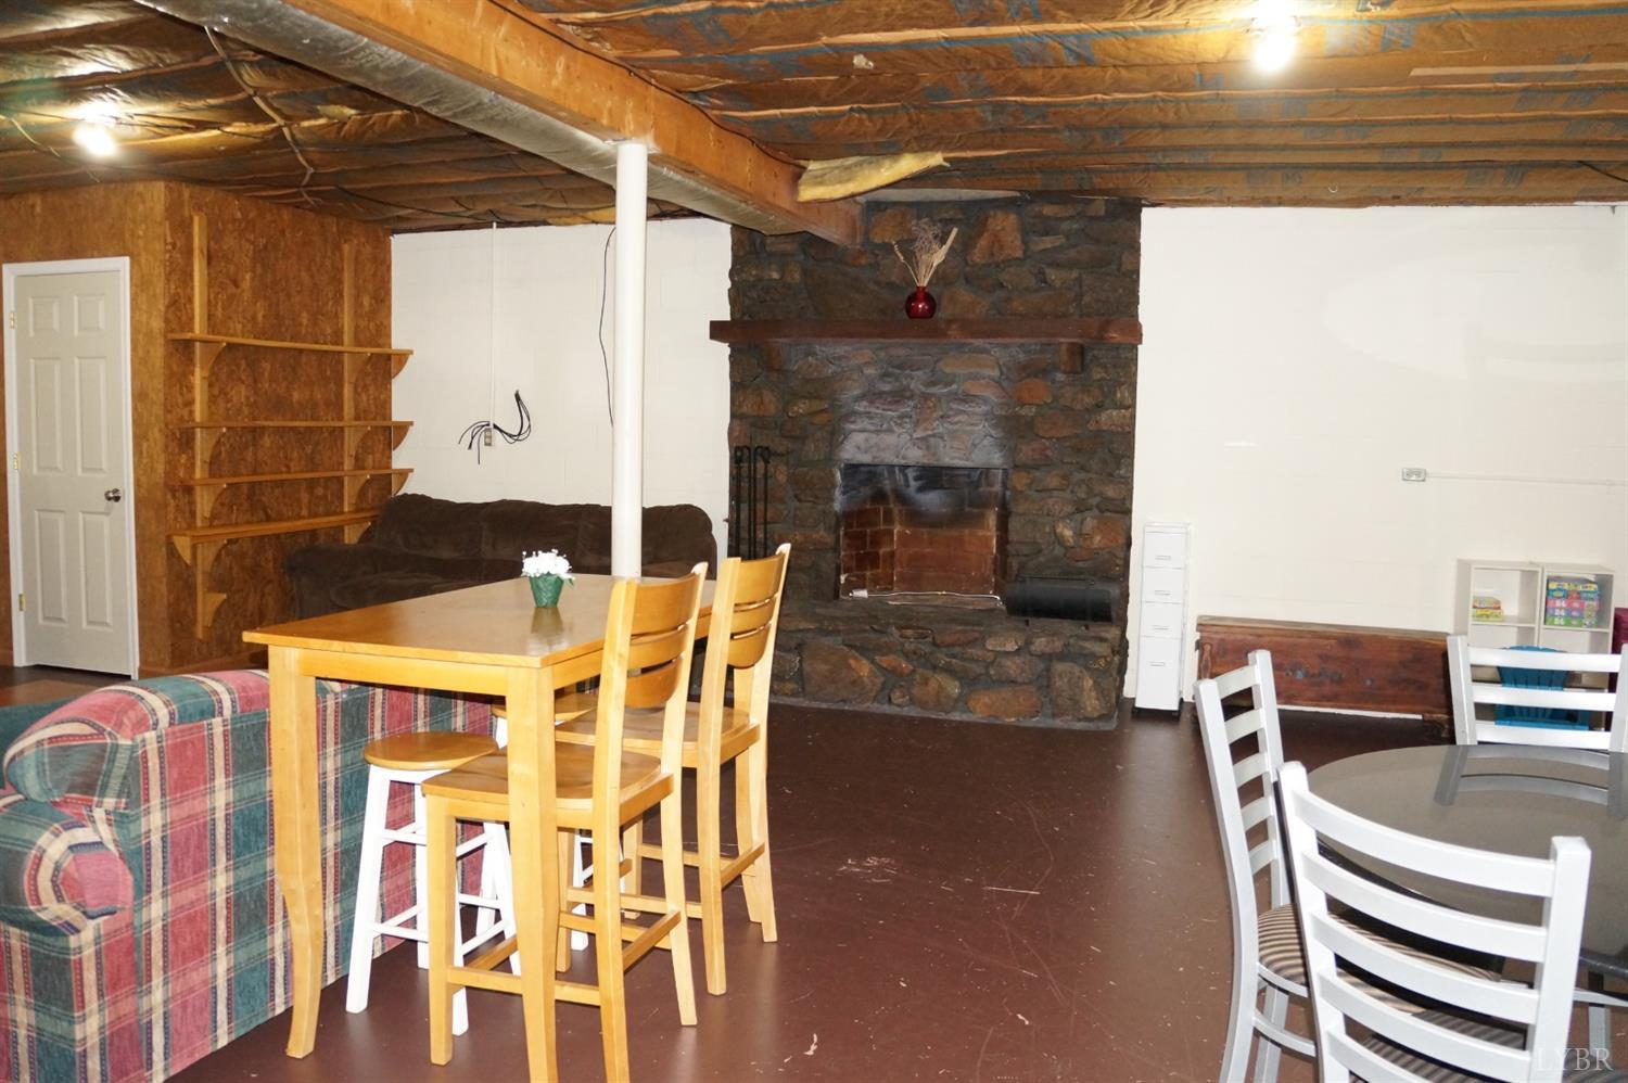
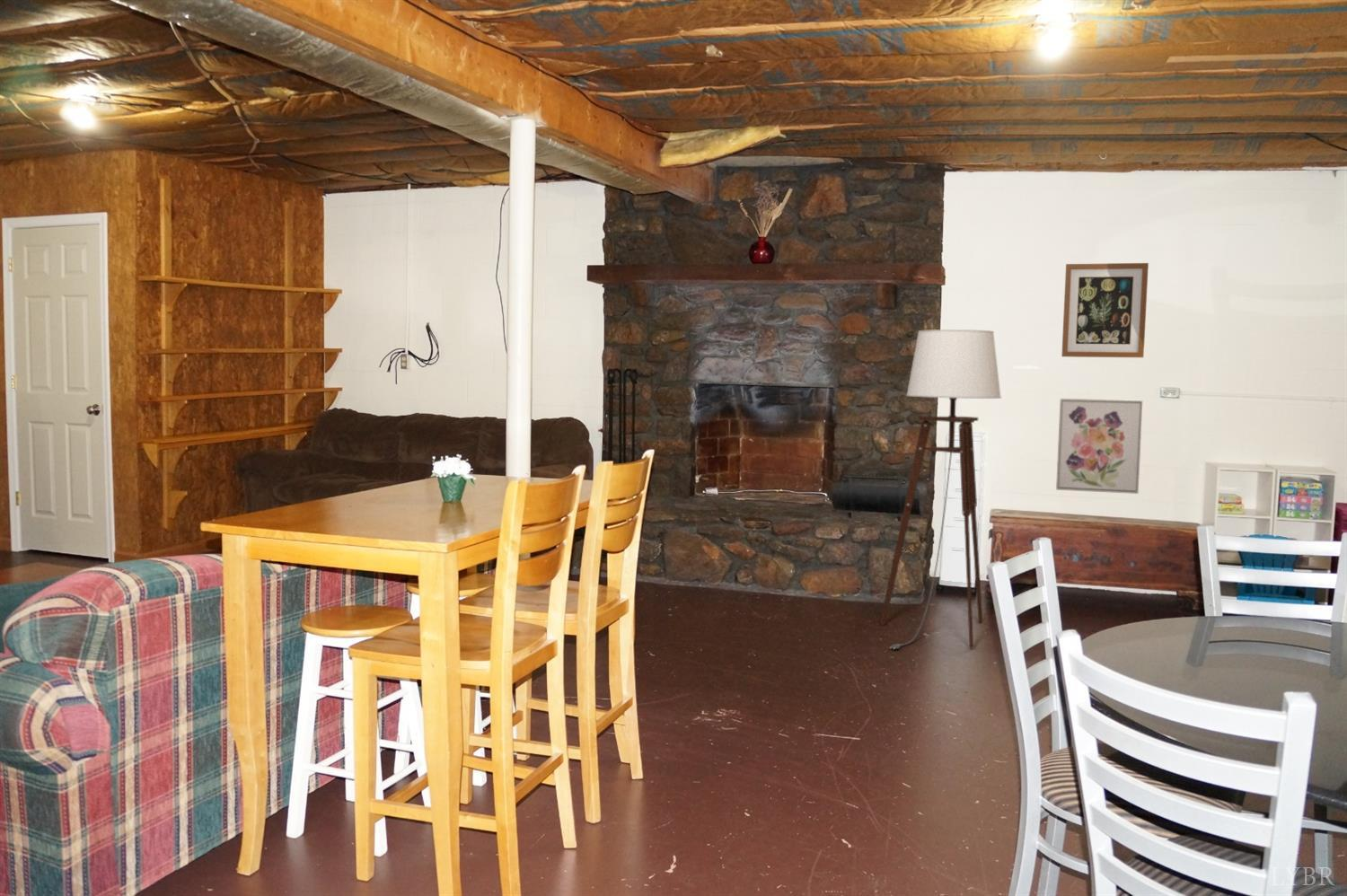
+ floor lamp [879,329,1002,650]
+ wall art [1061,262,1149,358]
+ wall art [1055,398,1144,495]
